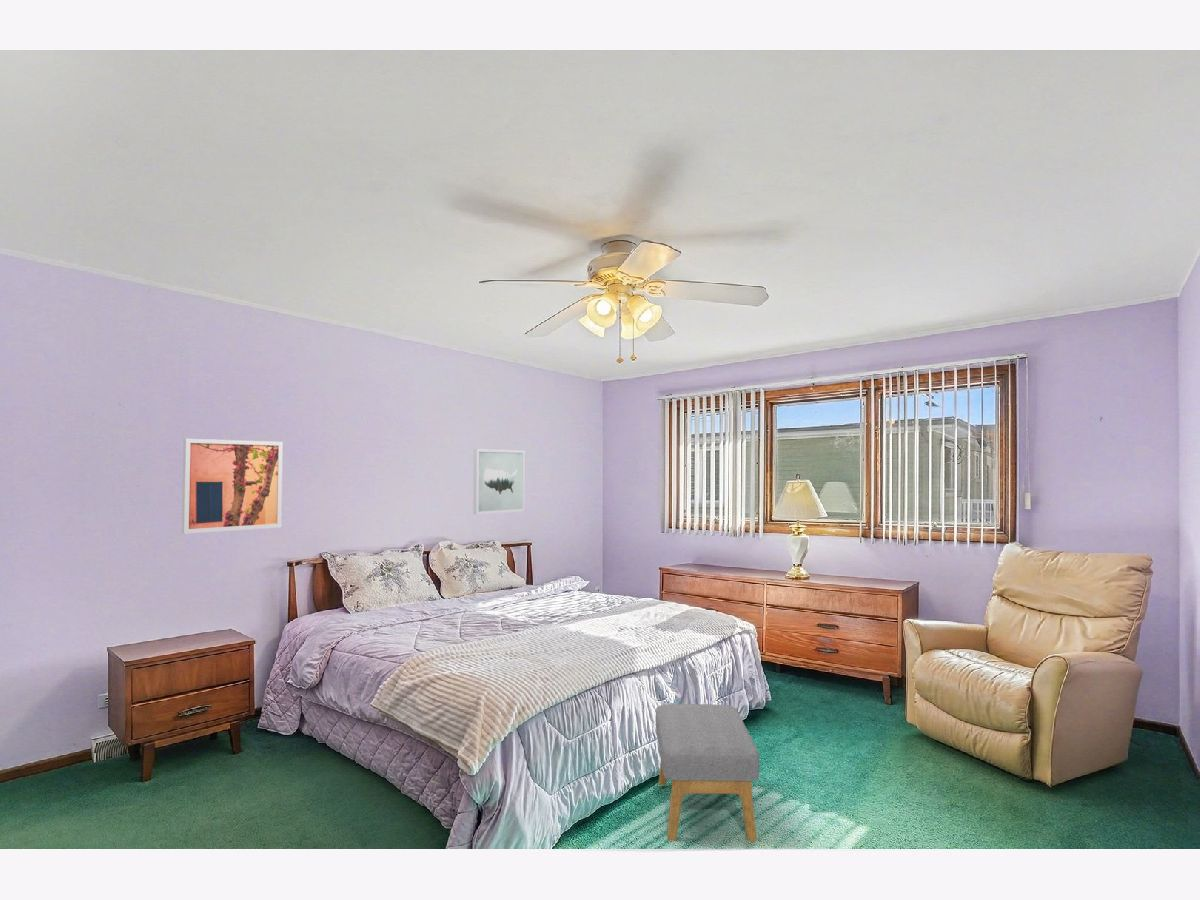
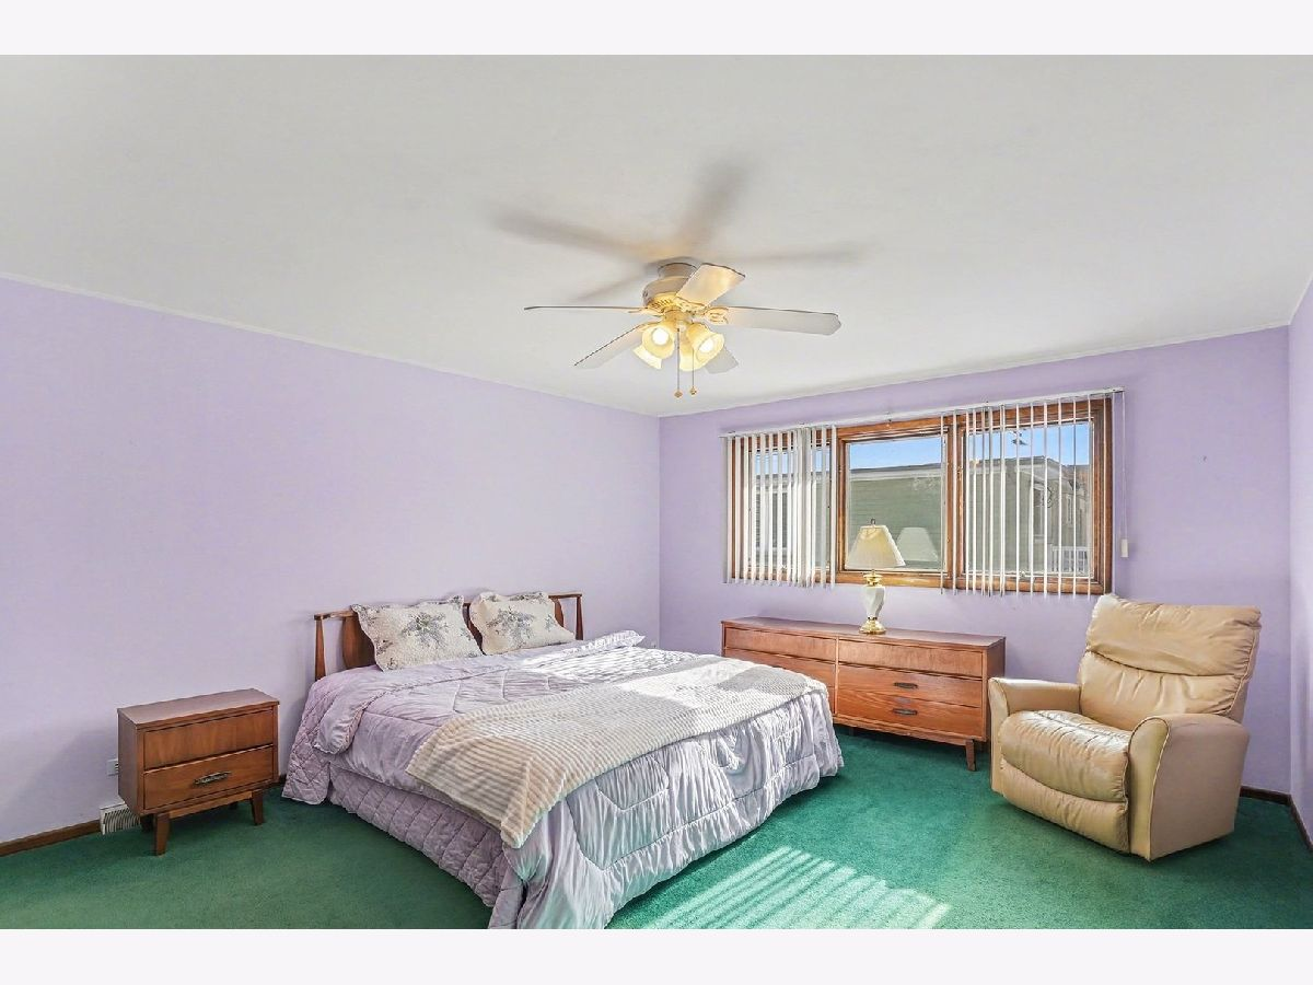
- wall art [181,438,284,535]
- wall art [472,448,526,515]
- footstool [655,703,760,842]
